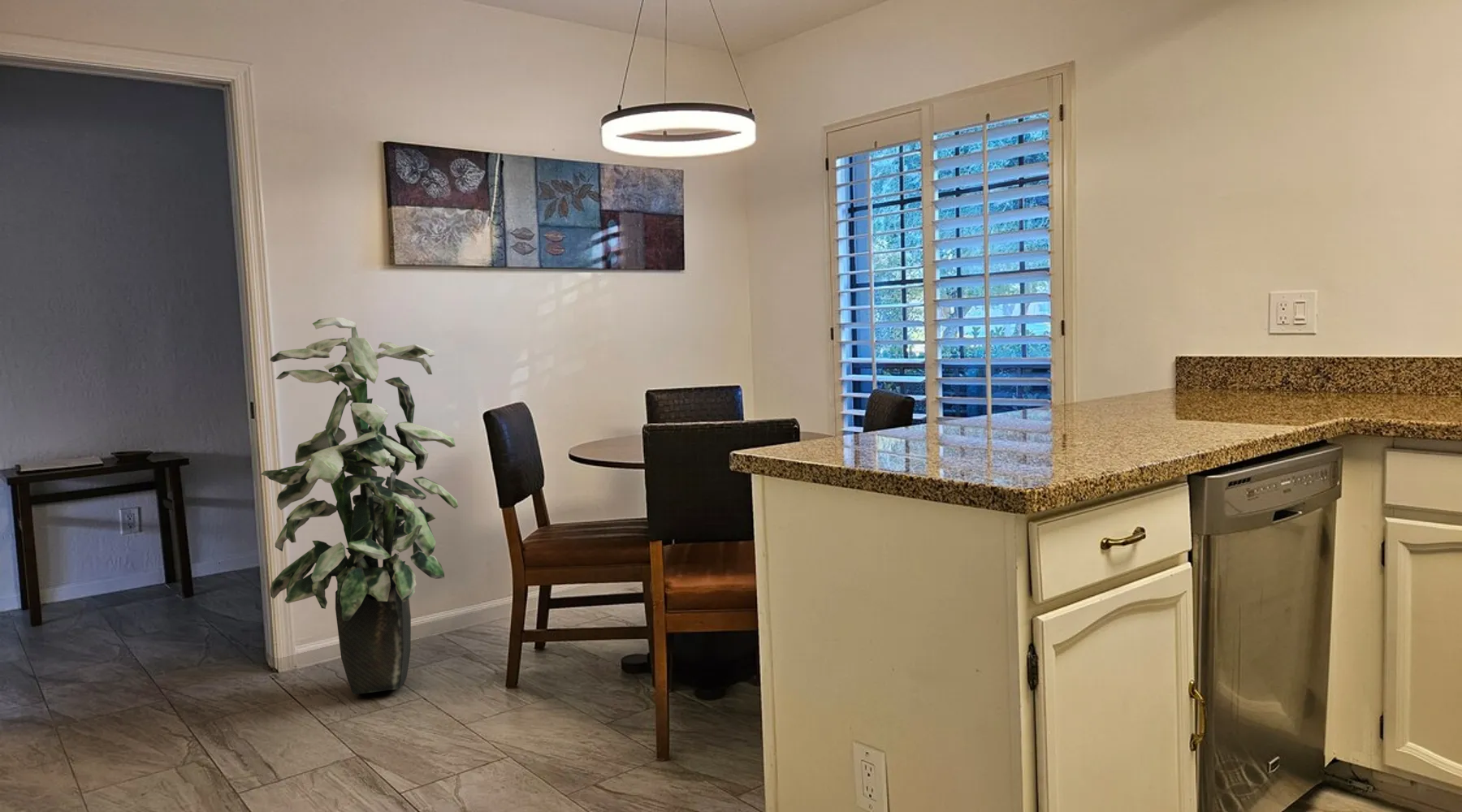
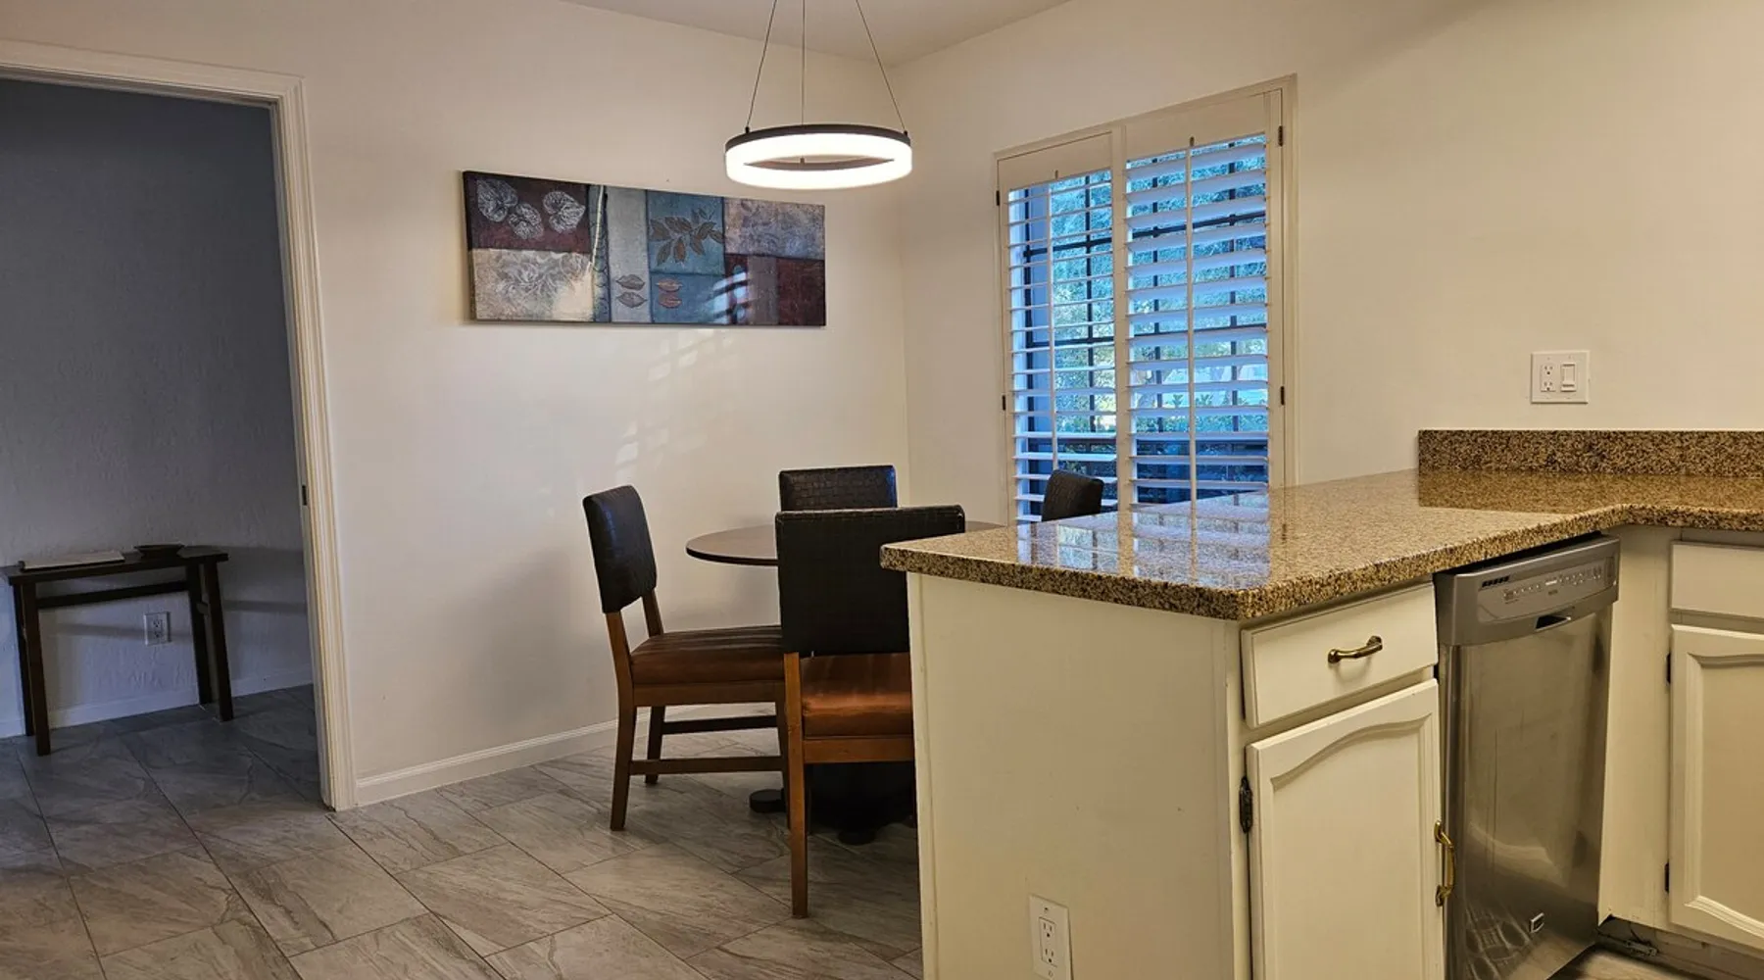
- indoor plant [260,317,459,695]
